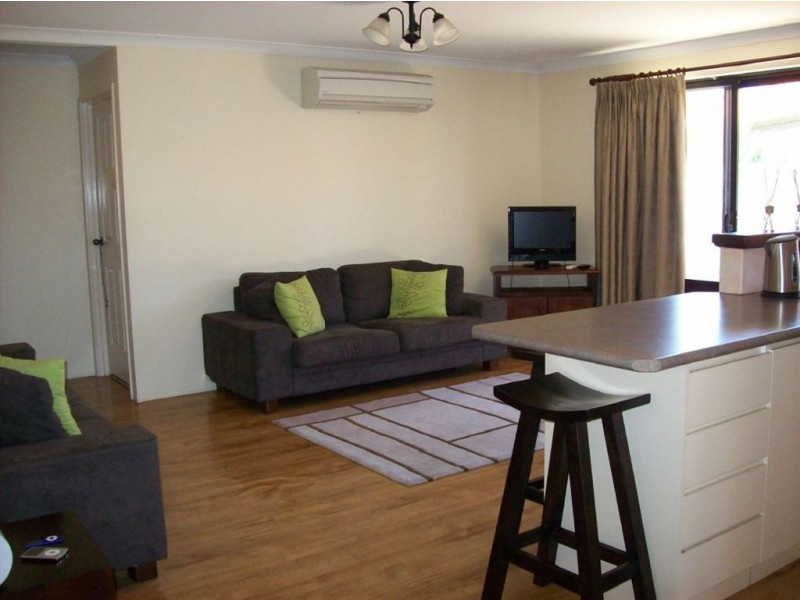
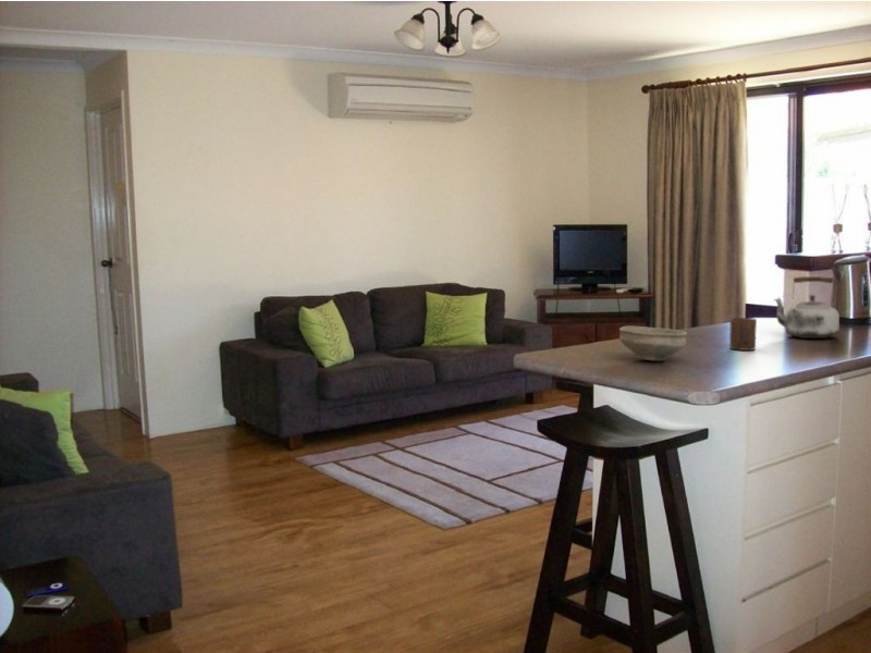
+ kettle [772,275,841,340]
+ cup [728,317,758,352]
+ bowl [618,325,688,362]
